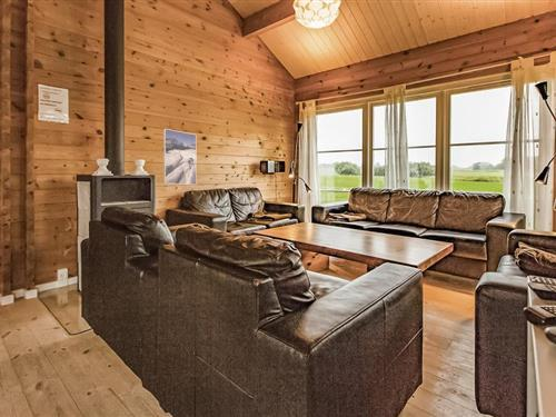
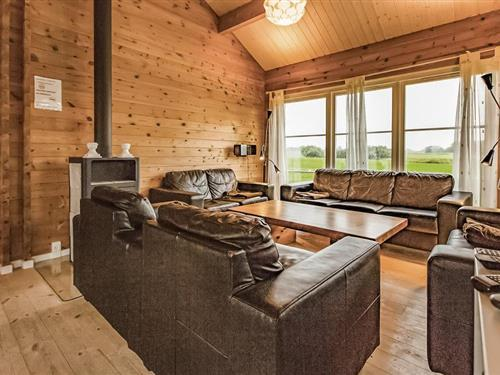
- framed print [162,128,198,186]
